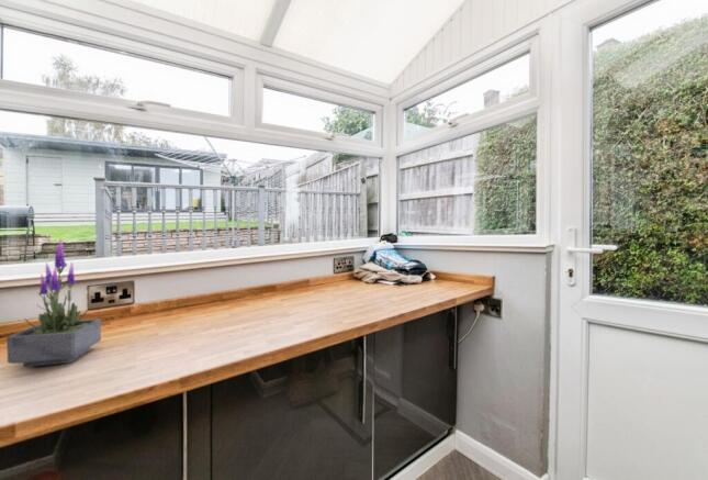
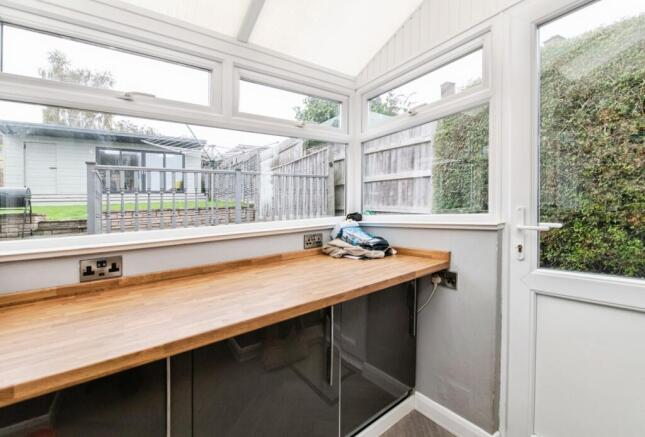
- potted plant [5,238,102,368]
